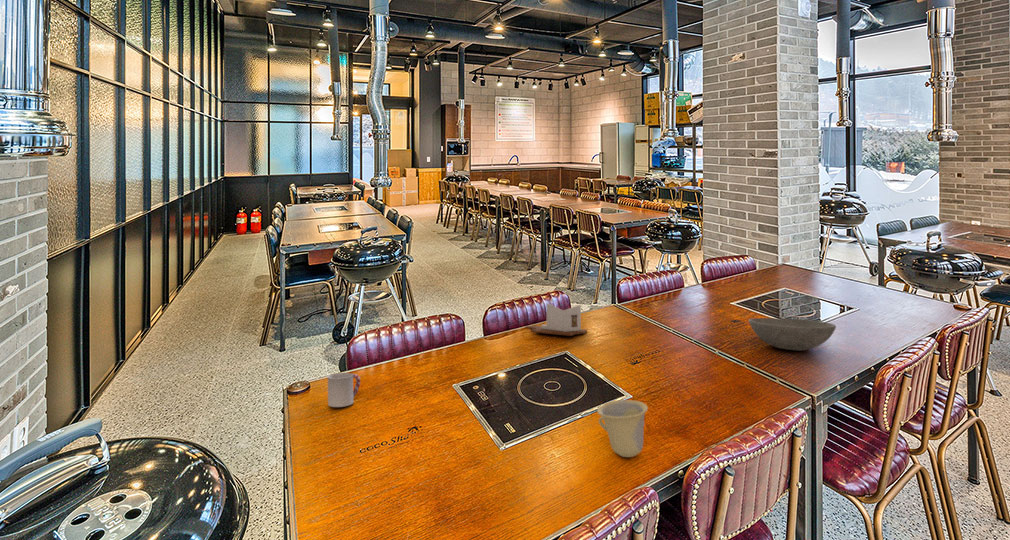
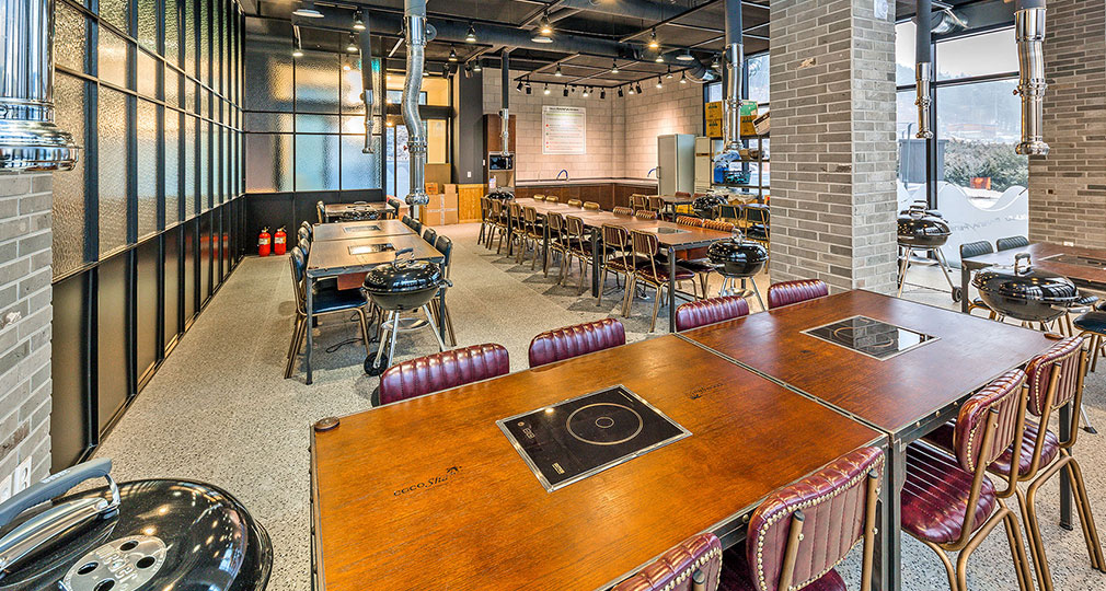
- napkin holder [525,302,588,337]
- bowl [747,317,837,352]
- cup [597,399,649,458]
- cup [327,372,361,408]
